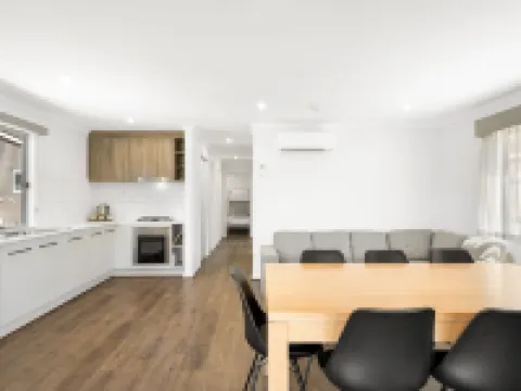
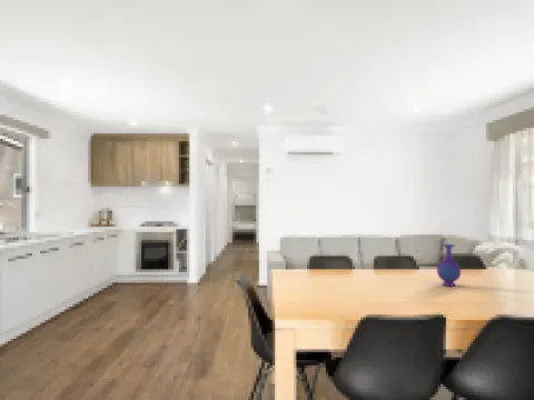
+ vase [436,243,462,287]
